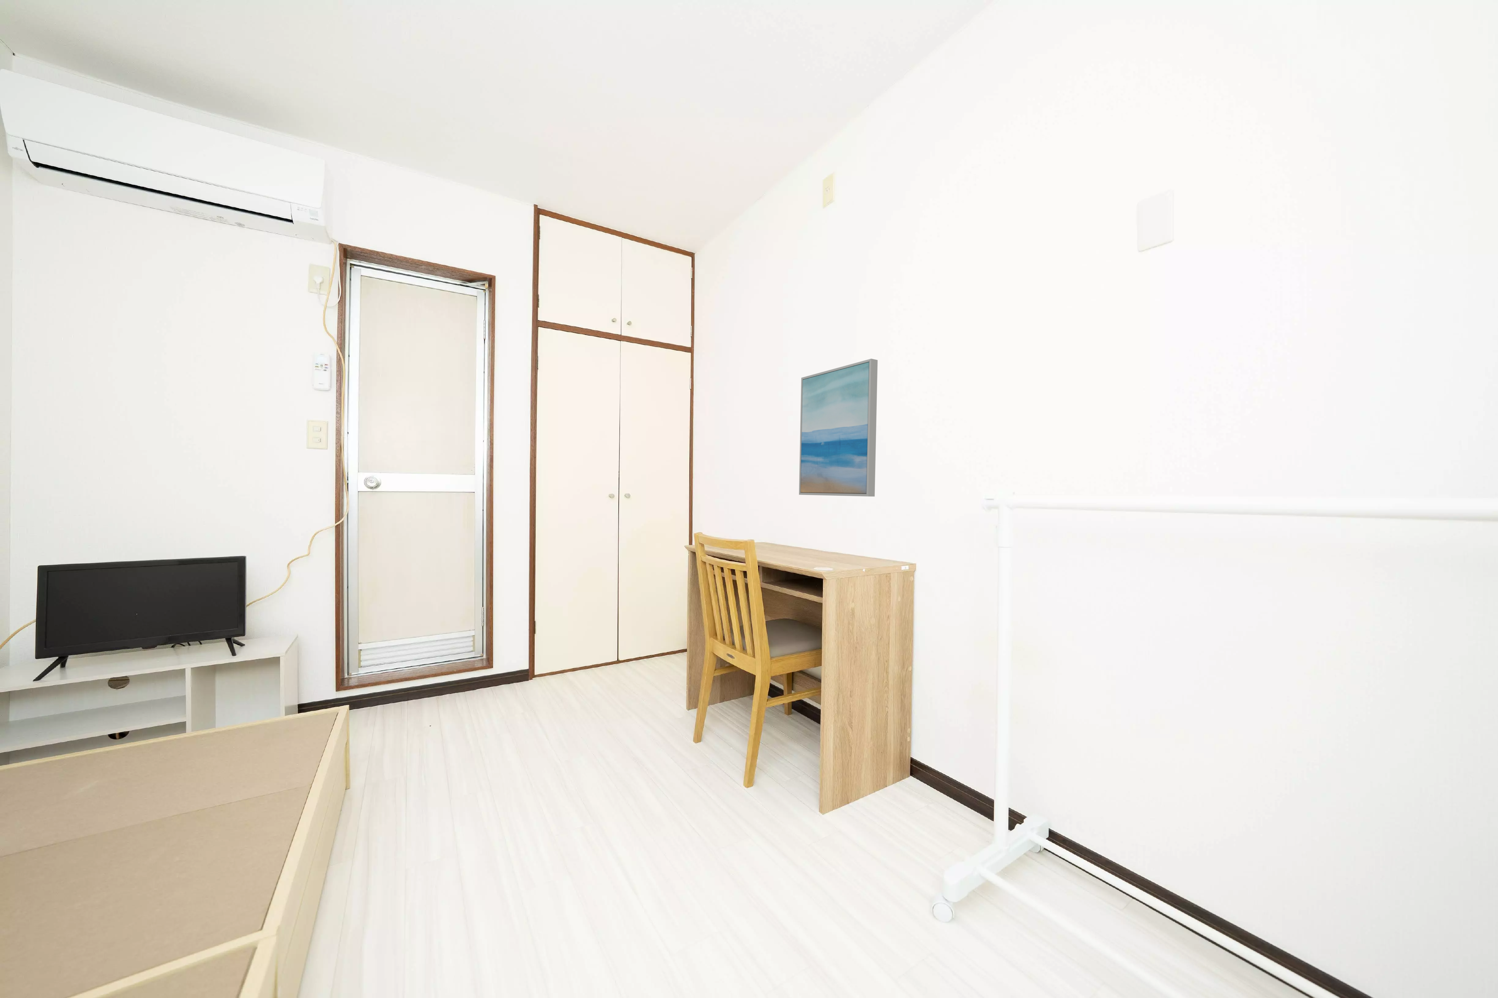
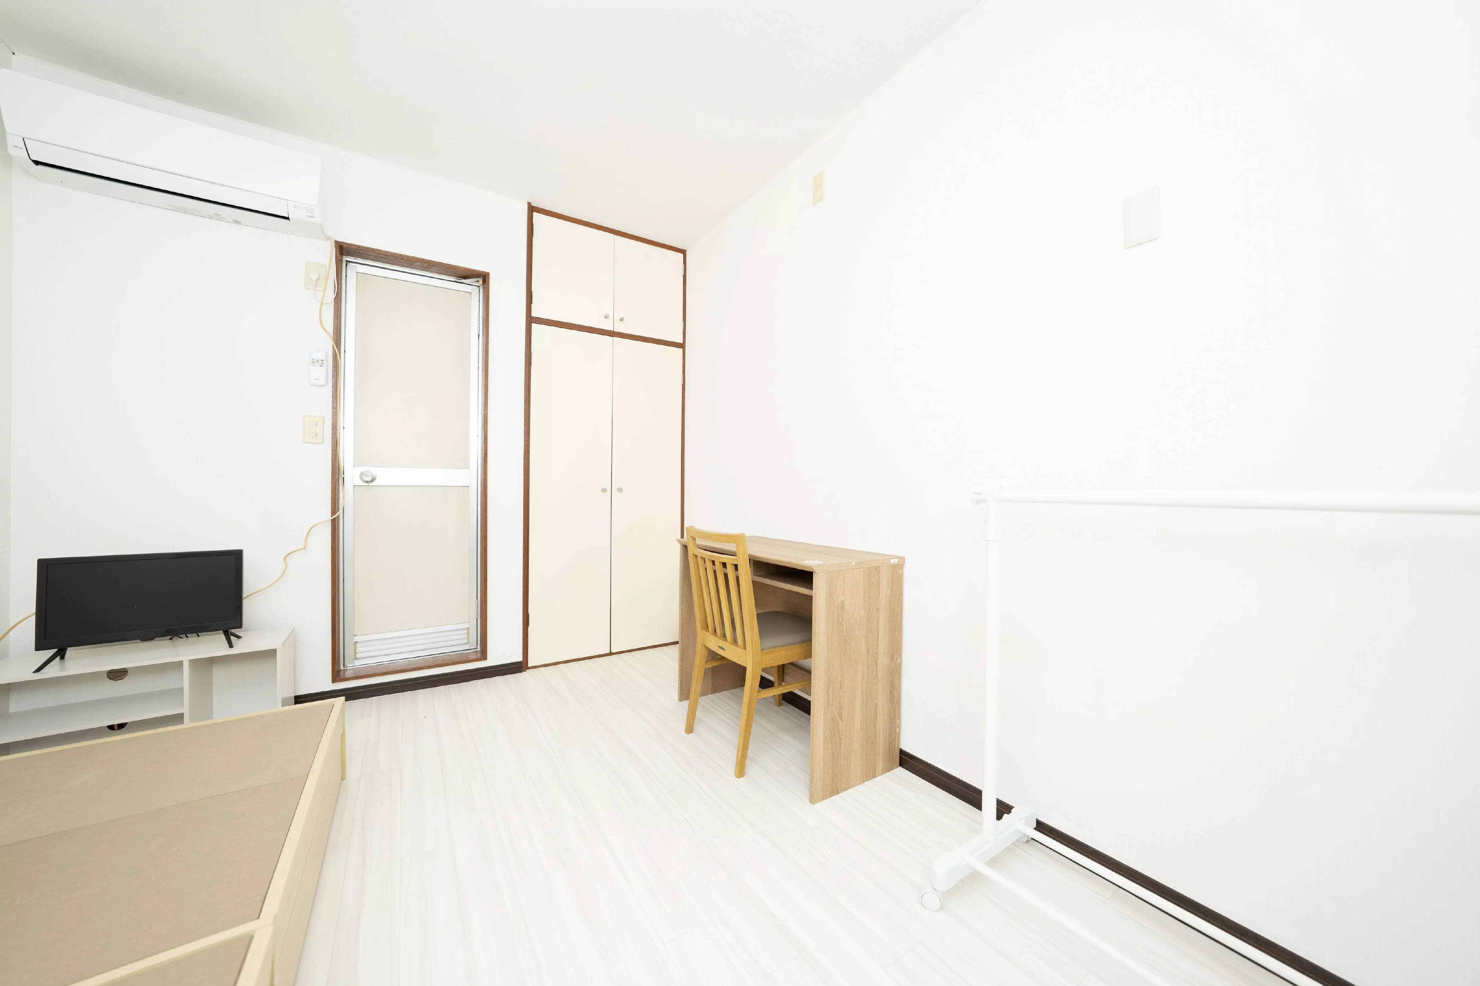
- wall art [799,359,878,497]
